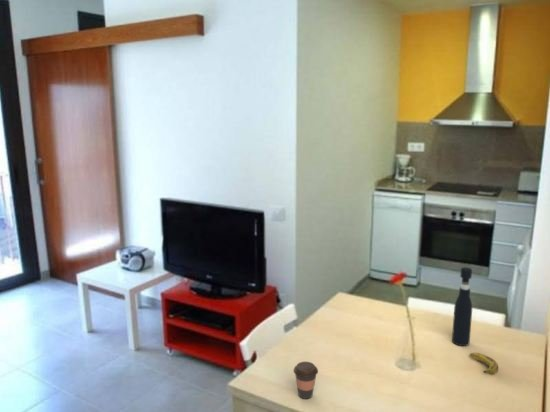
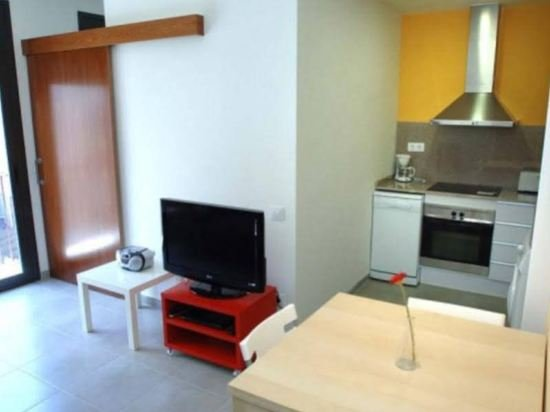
- banana [469,352,499,375]
- coffee cup [292,361,319,400]
- pepper grinder [451,267,473,347]
